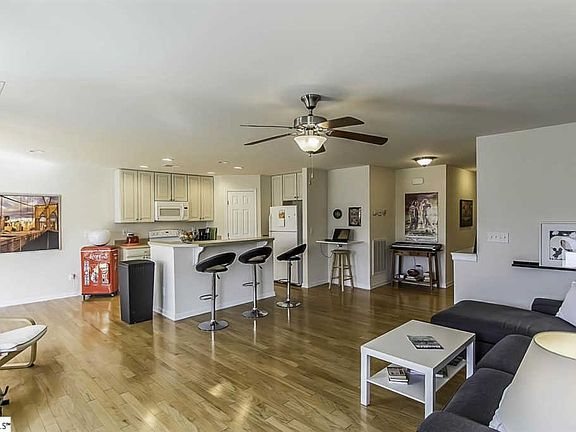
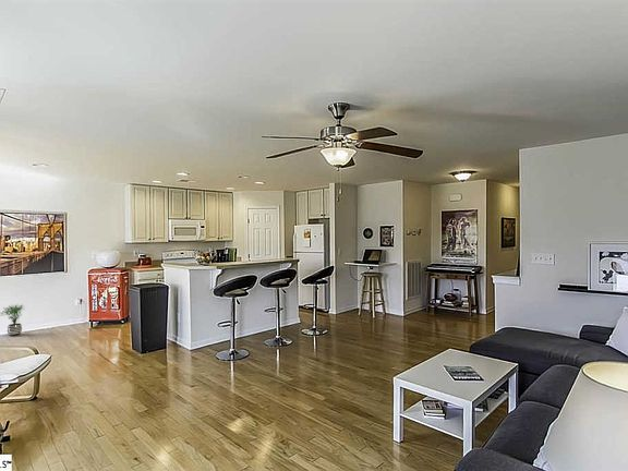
+ potted plant [0,303,25,337]
